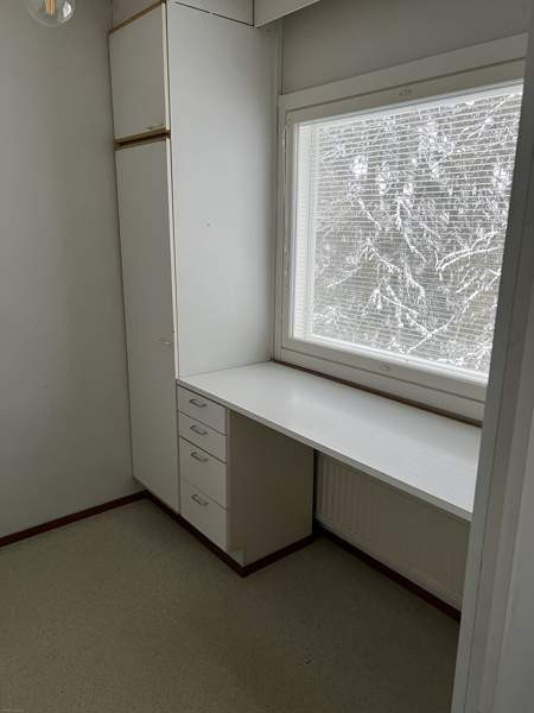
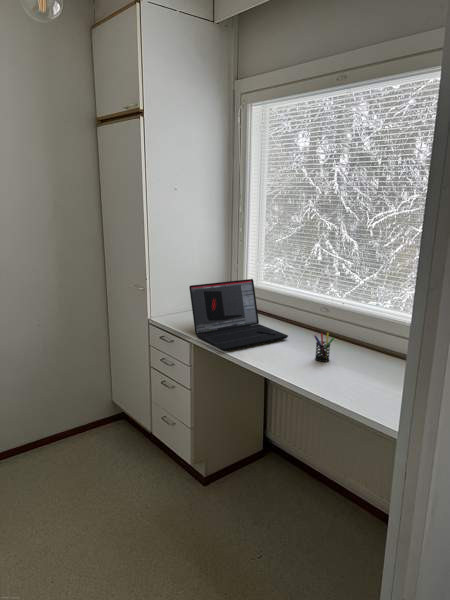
+ laptop [188,278,289,352]
+ pen holder [313,332,335,363]
